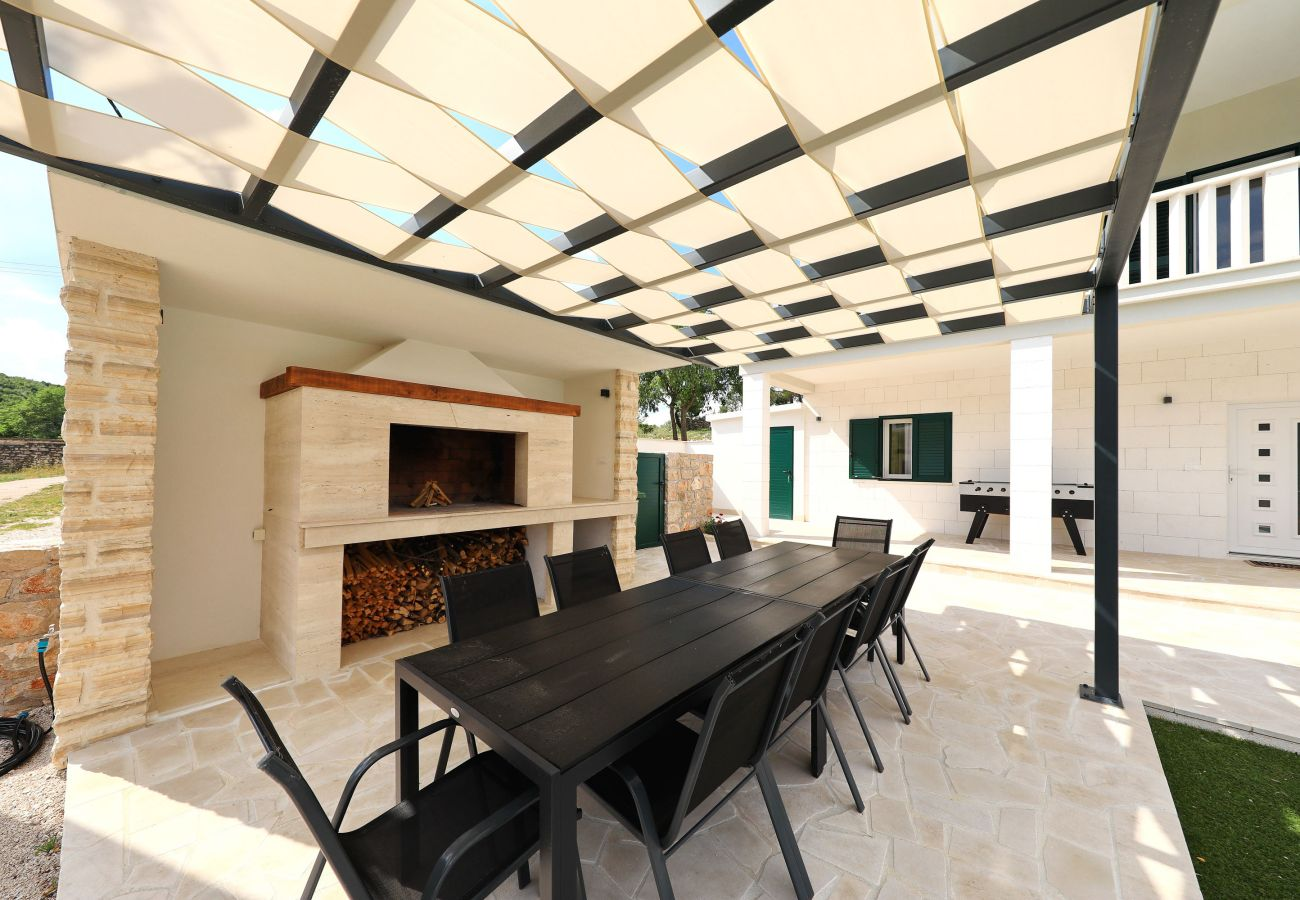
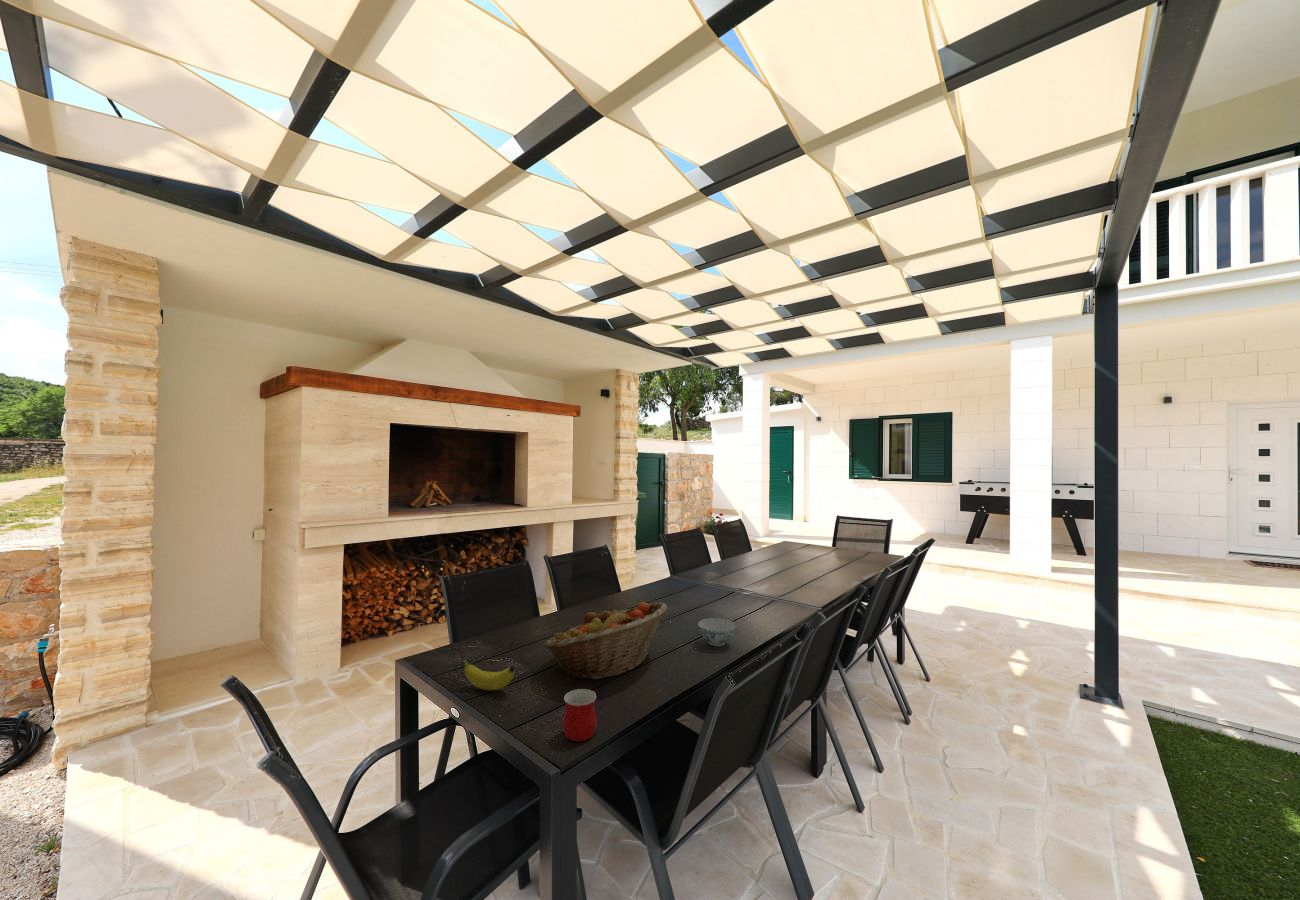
+ fruit [460,655,516,691]
+ mug [562,688,598,742]
+ fruit basket [542,601,668,680]
+ chinaware [697,617,736,647]
